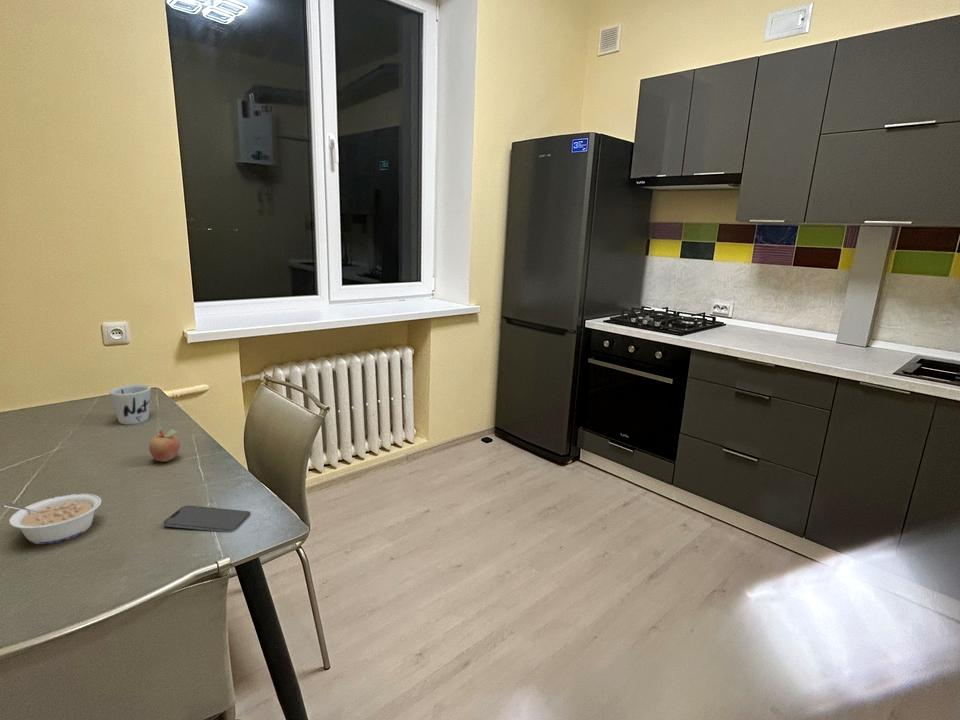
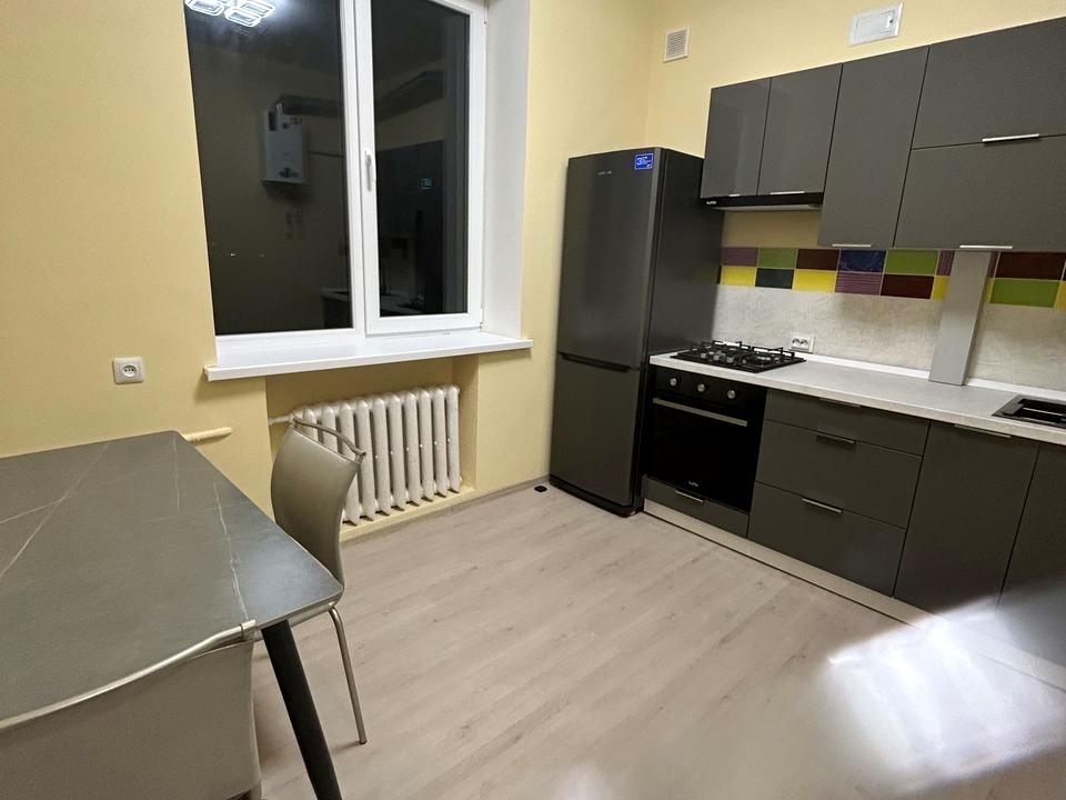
- mug [108,384,152,425]
- smartphone [163,505,252,533]
- legume [3,493,103,545]
- fruit [148,428,181,463]
